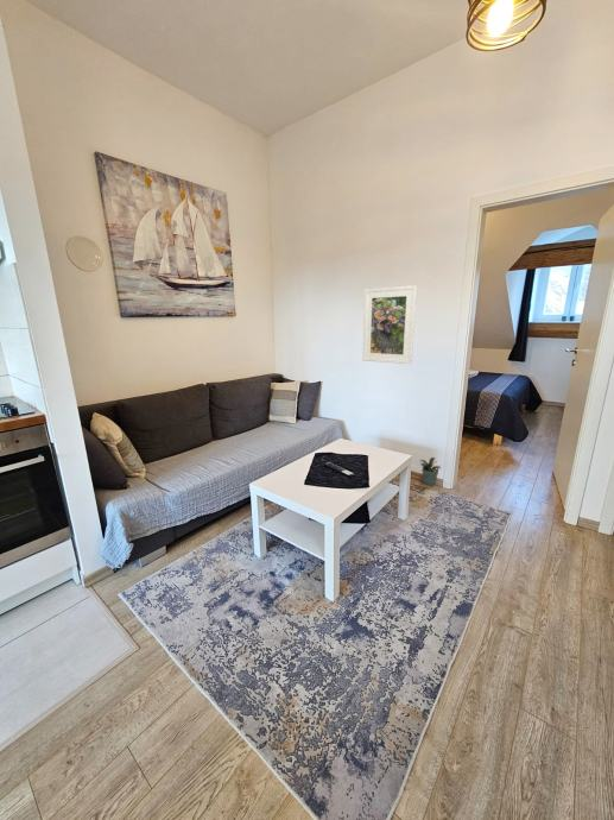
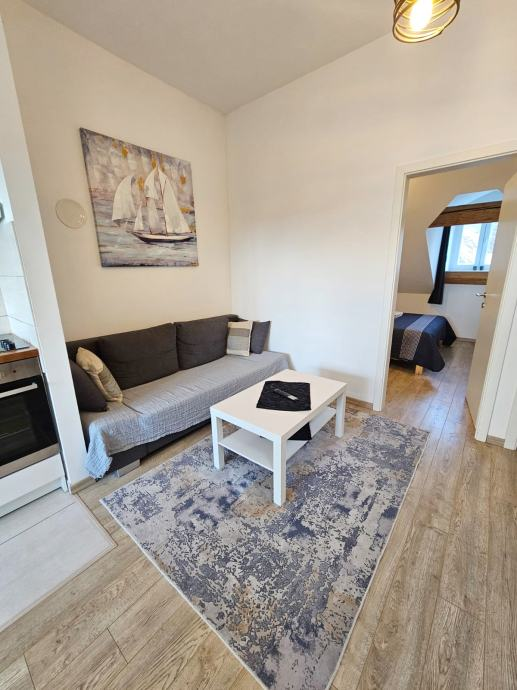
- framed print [361,284,418,366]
- potted plant [419,456,442,486]
